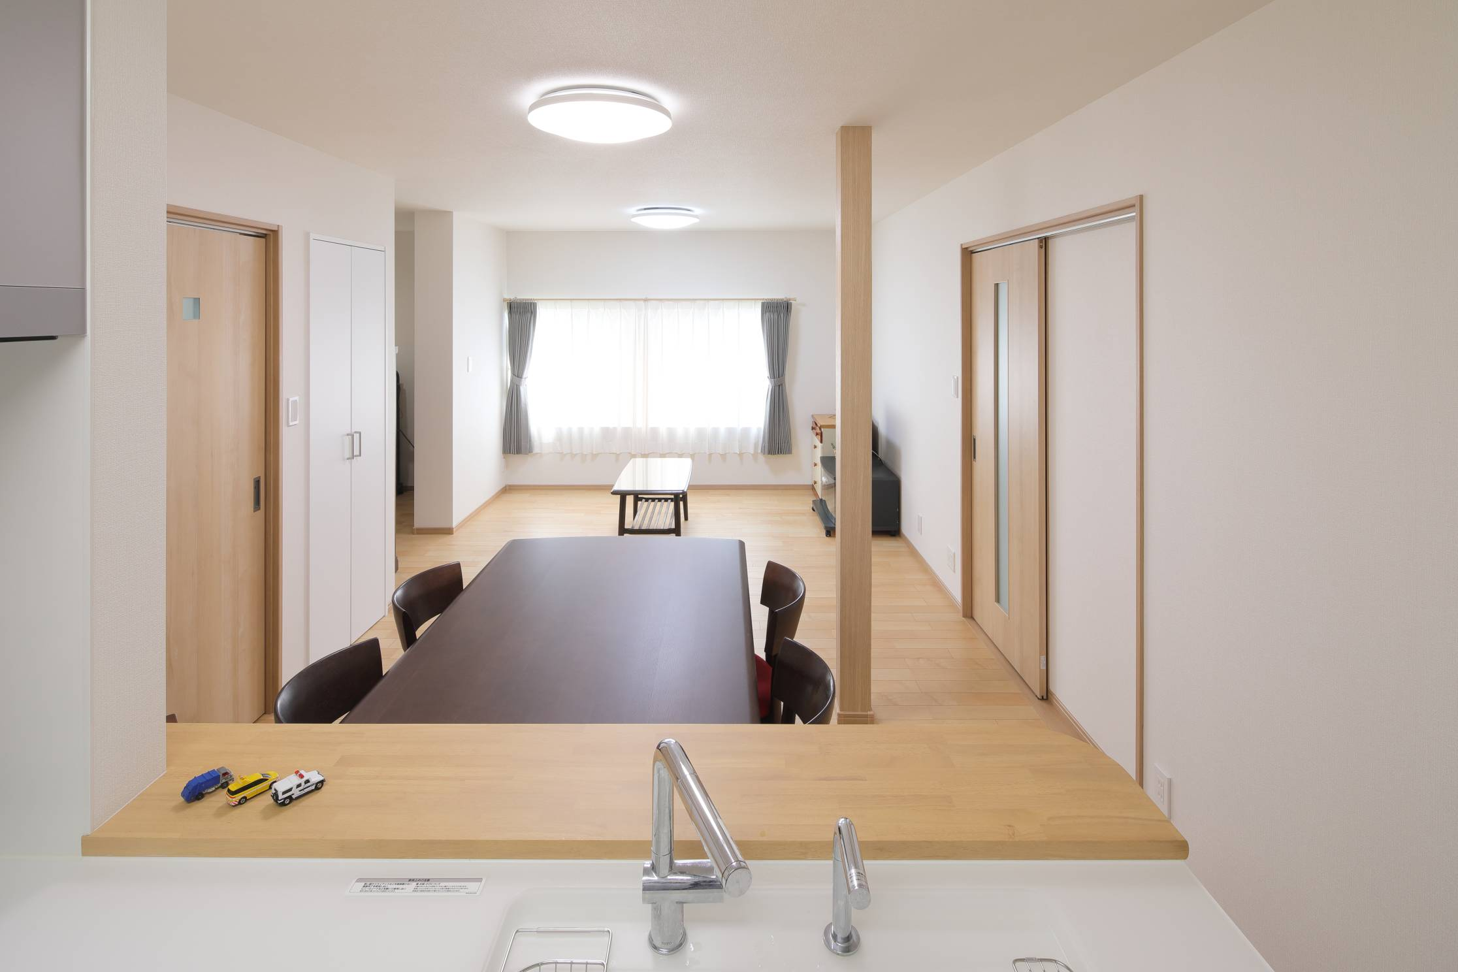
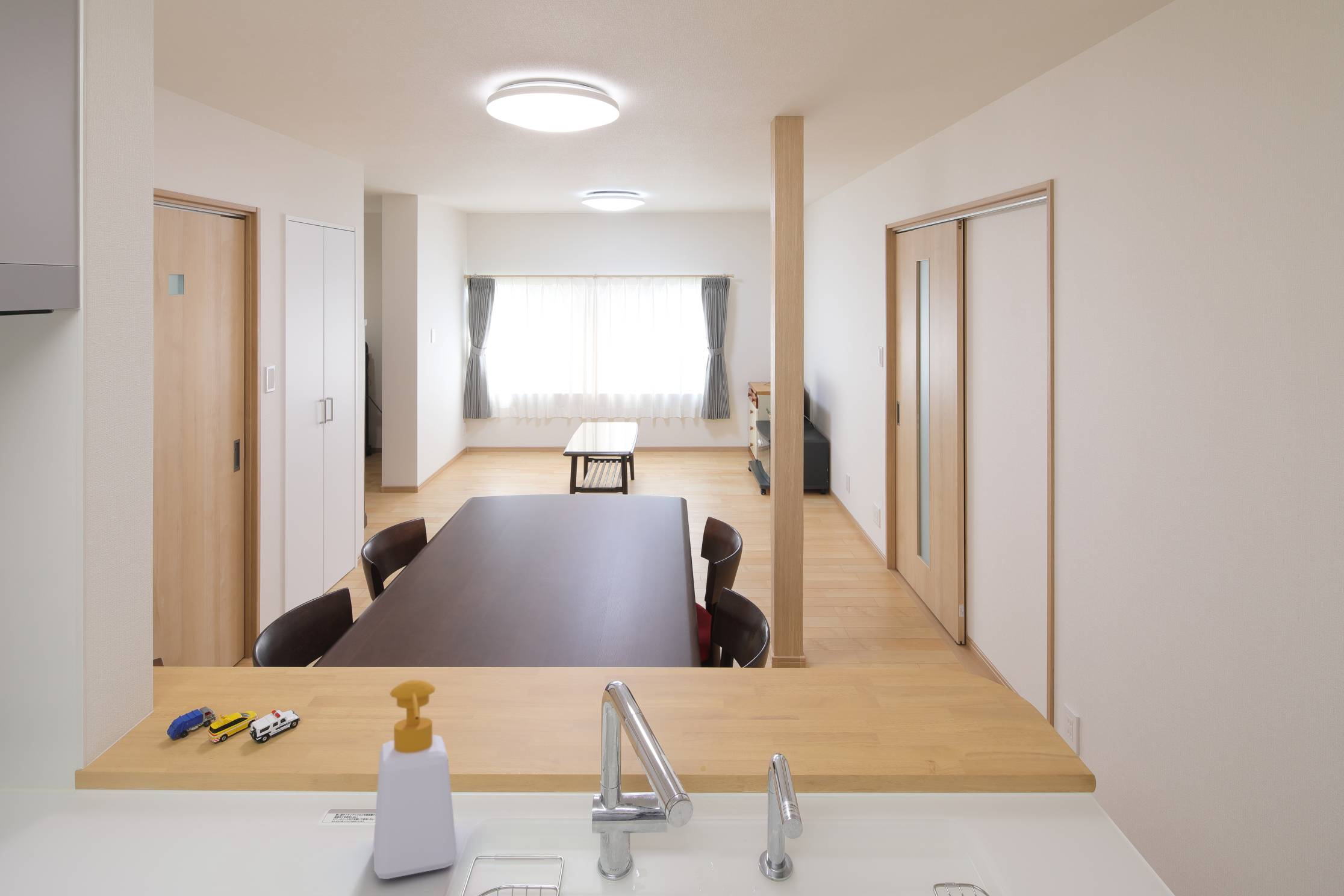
+ soap bottle [373,679,458,880]
